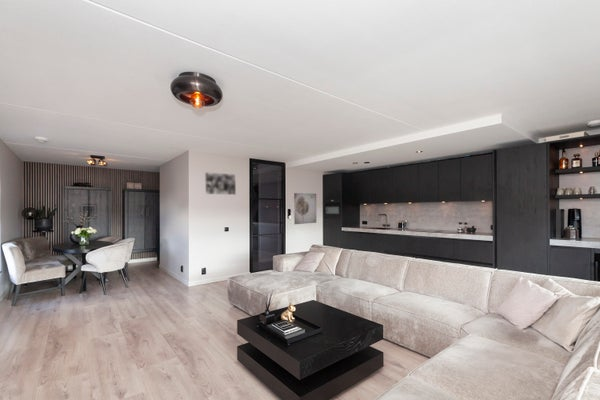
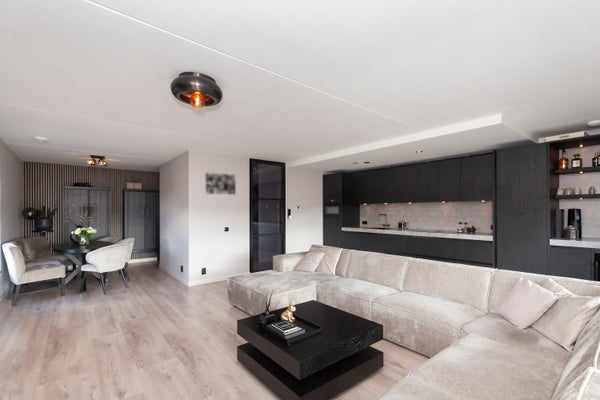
- wall art [293,192,317,225]
